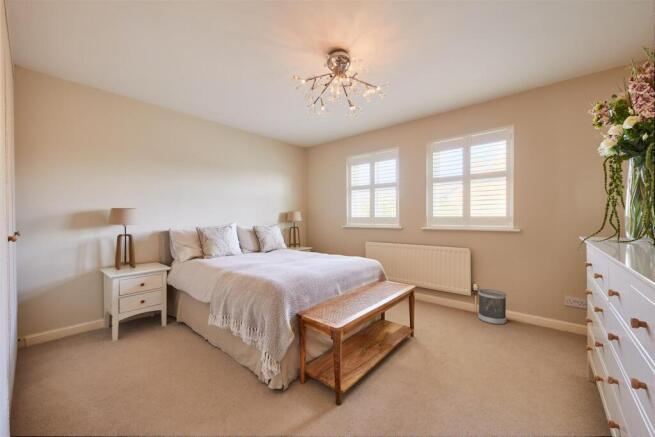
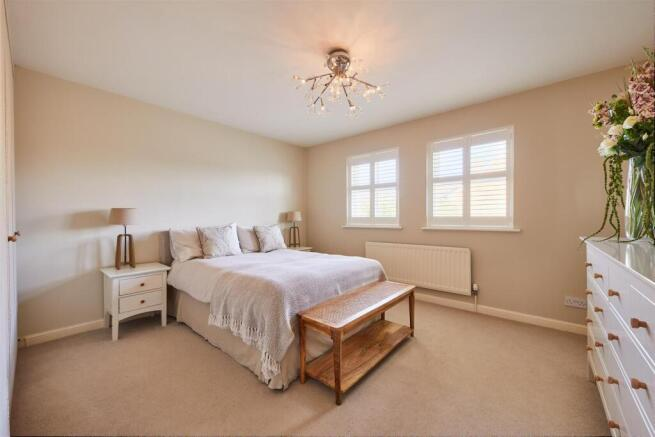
- wastebasket [477,288,507,325]
